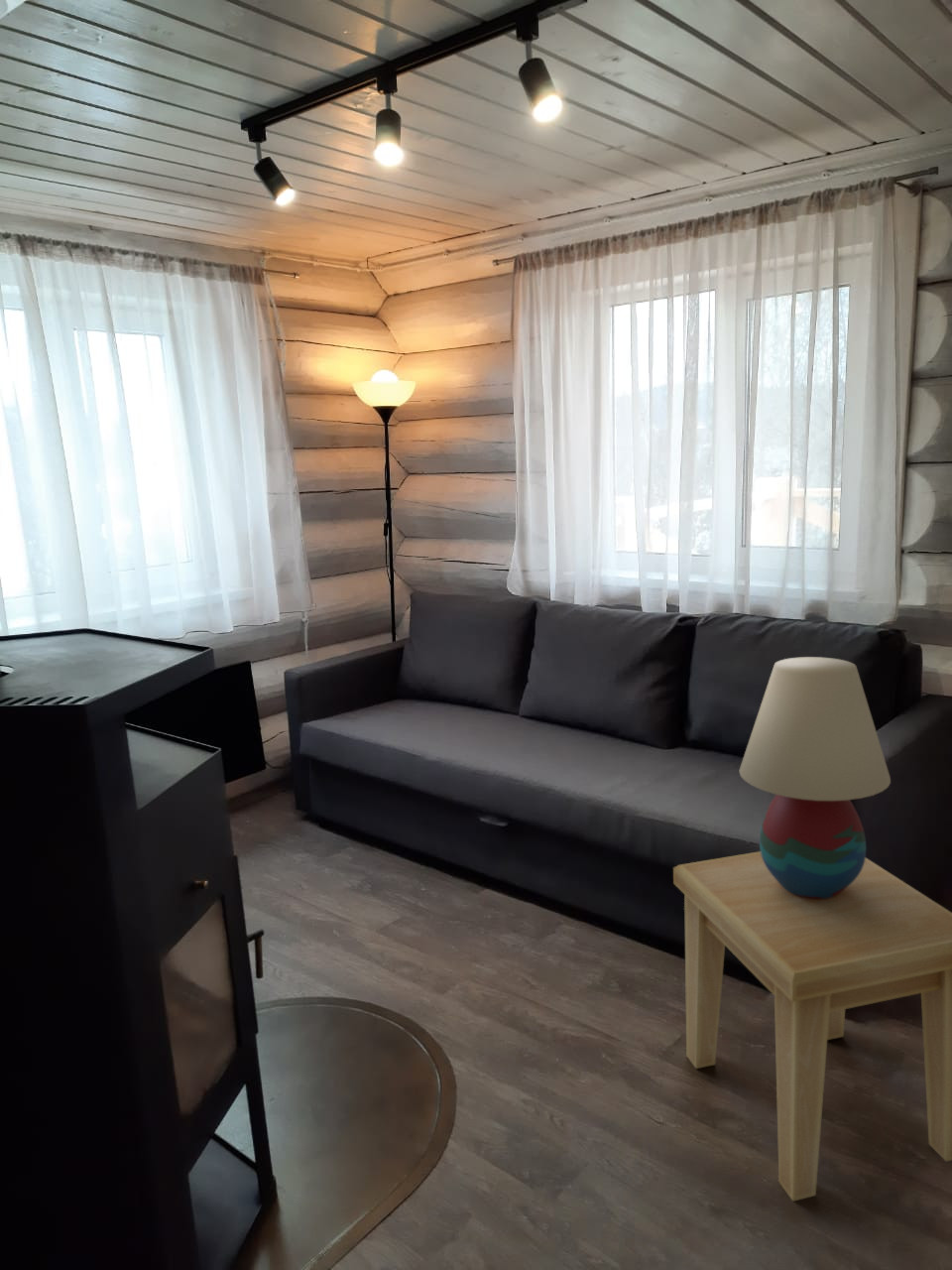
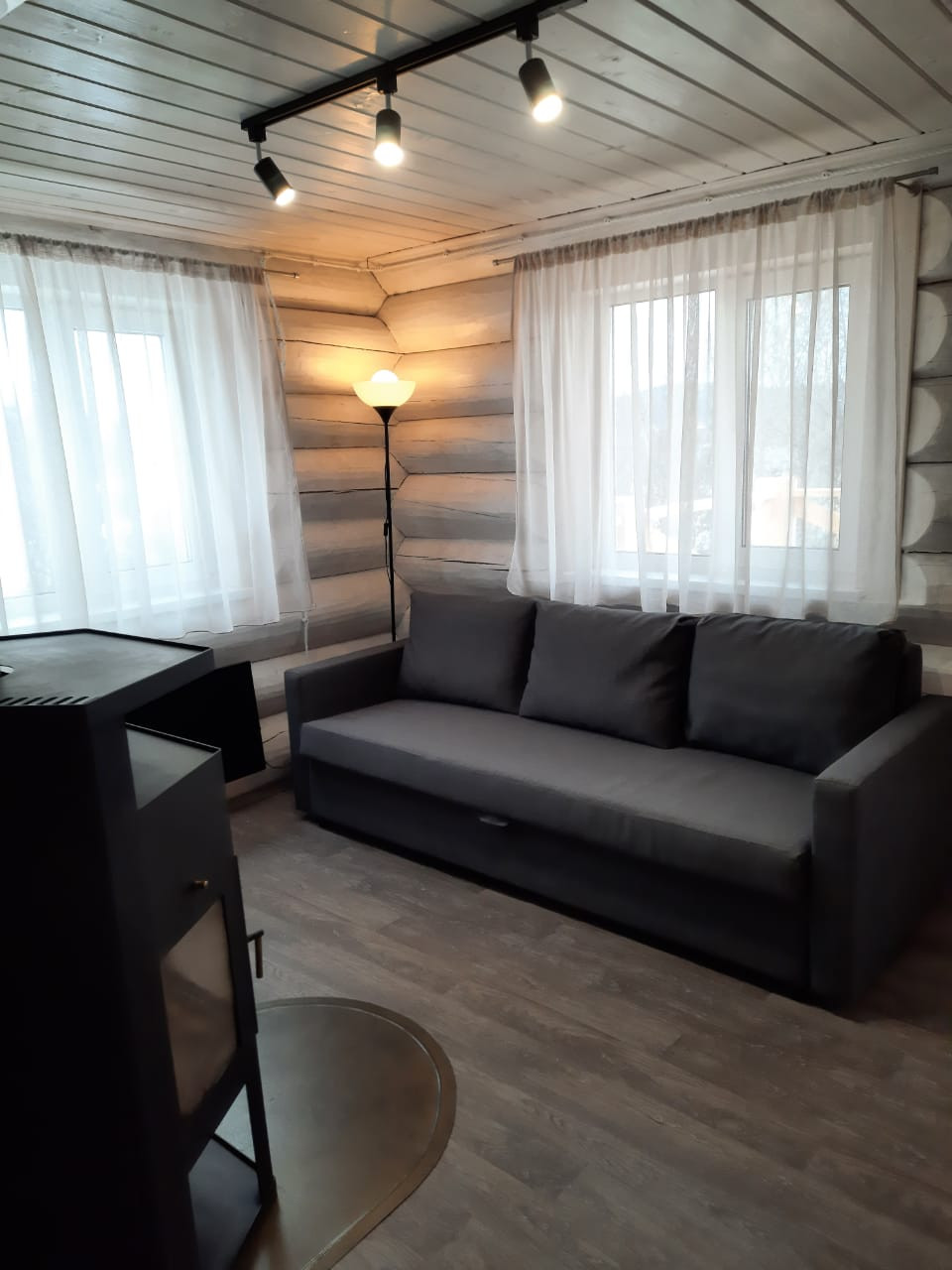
- table lamp [738,656,892,899]
- side table [672,850,952,1203]
